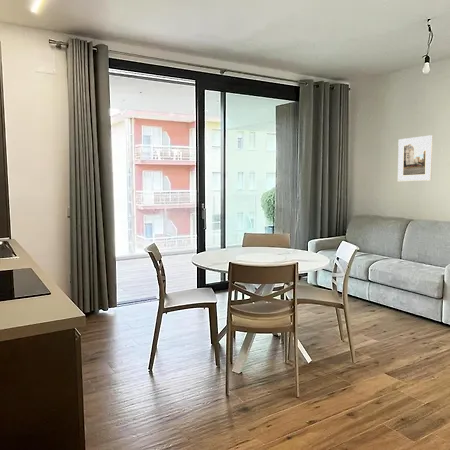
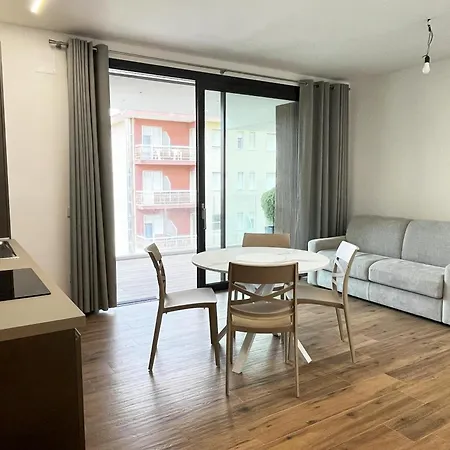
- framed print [397,134,434,182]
